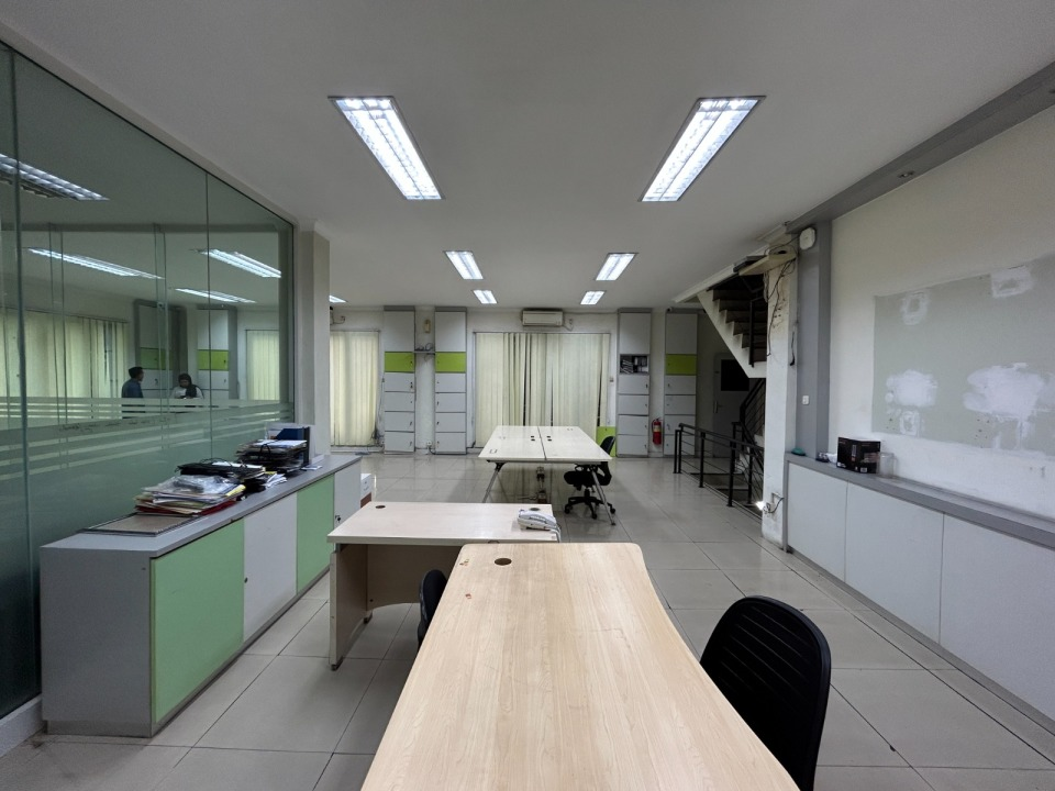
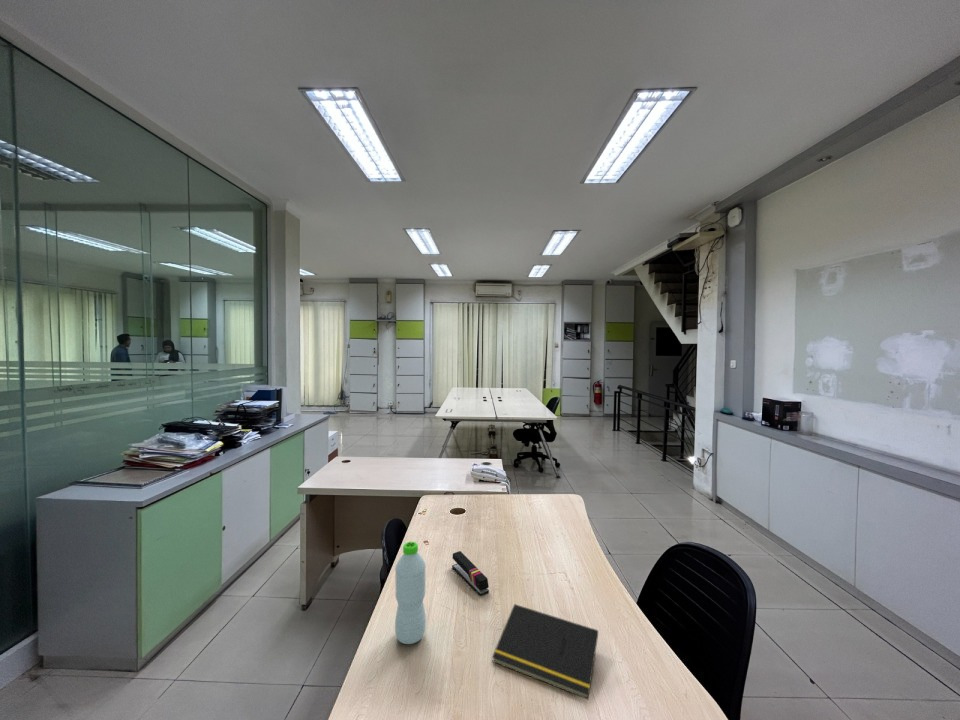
+ stapler [451,550,490,597]
+ notepad [491,603,599,700]
+ water bottle [394,541,427,645]
